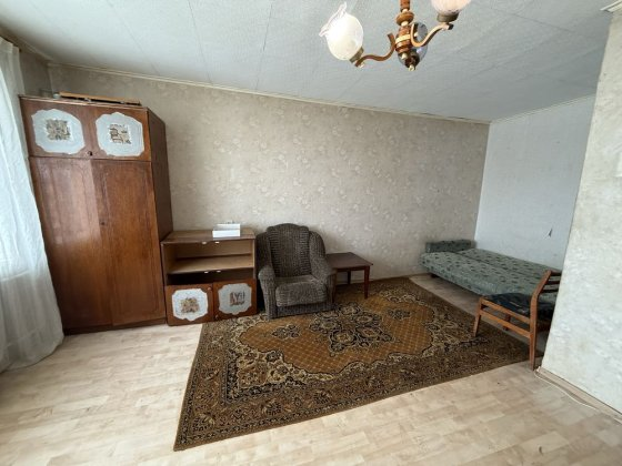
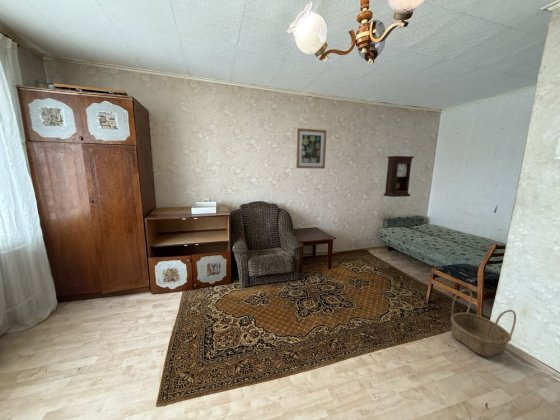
+ basket [449,288,517,357]
+ pendulum clock [383,155,415,198]
+ wall art [295,127,328,170]
